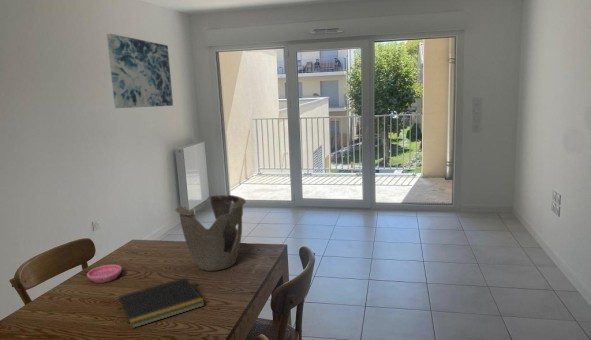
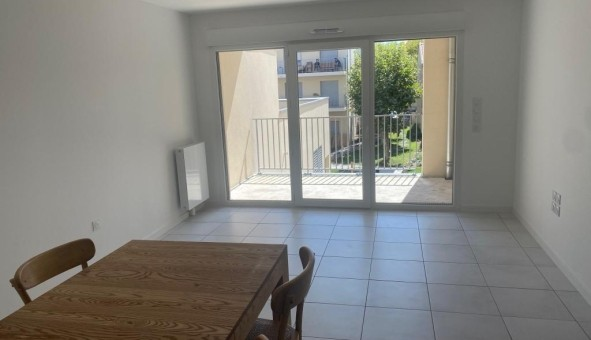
- saucer [86,264,123,284]
- notepad [117,277,206,329]
- wall art [106,33,174,109]
- decorative bowl [174,194,247,272]
